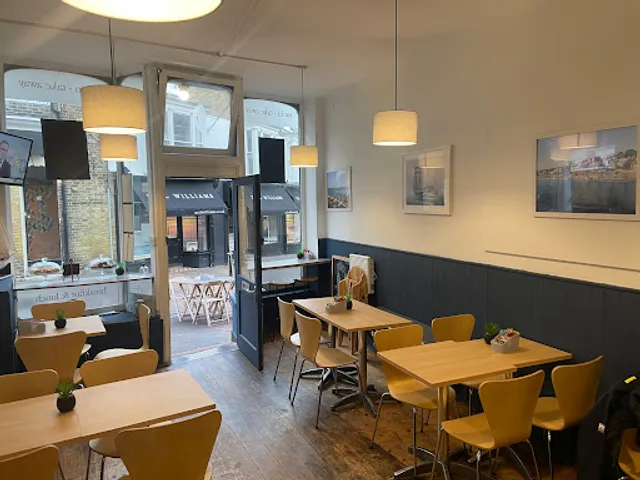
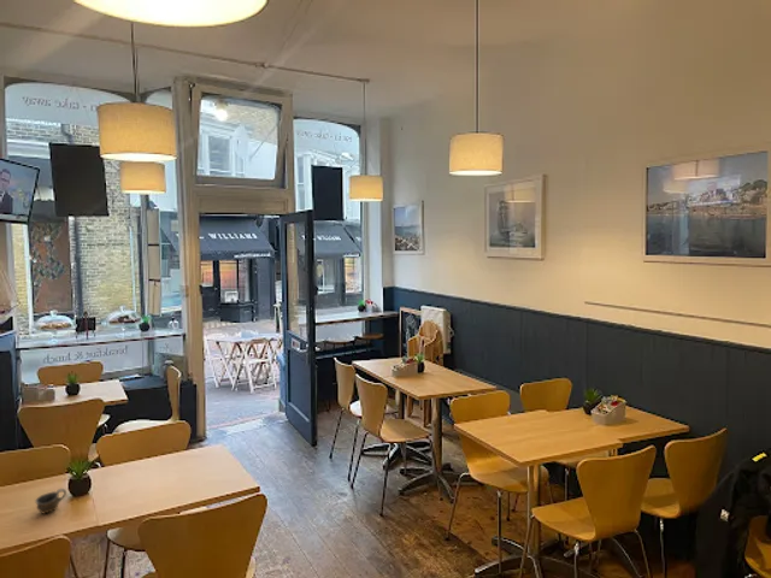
+ cup [34,488,67,515]
